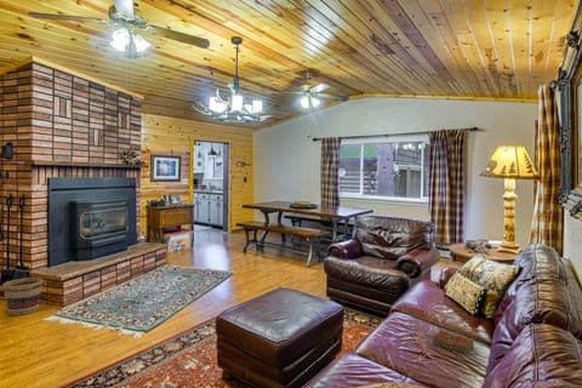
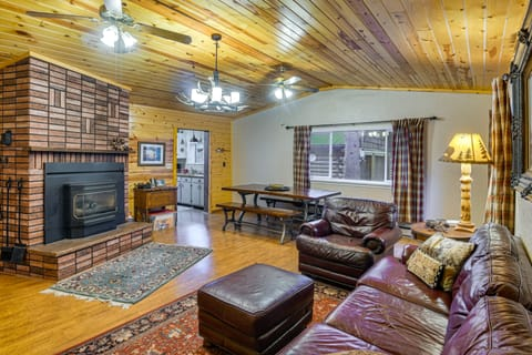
- basket [2,276,44,316]
- book [432,329,475,354]
